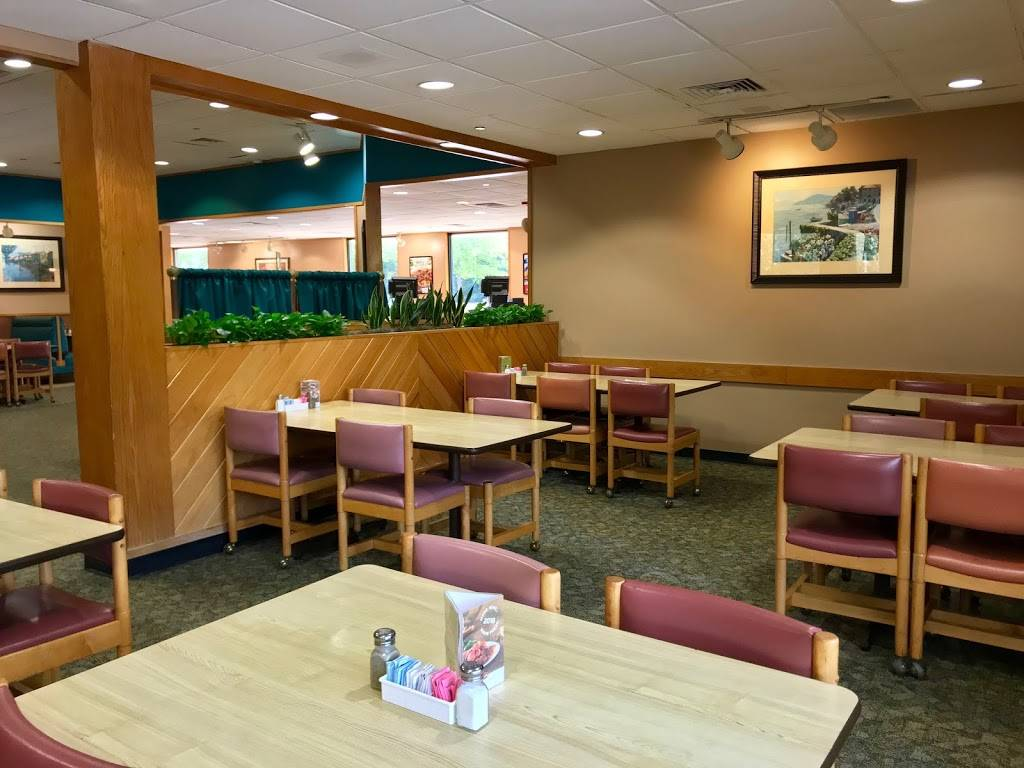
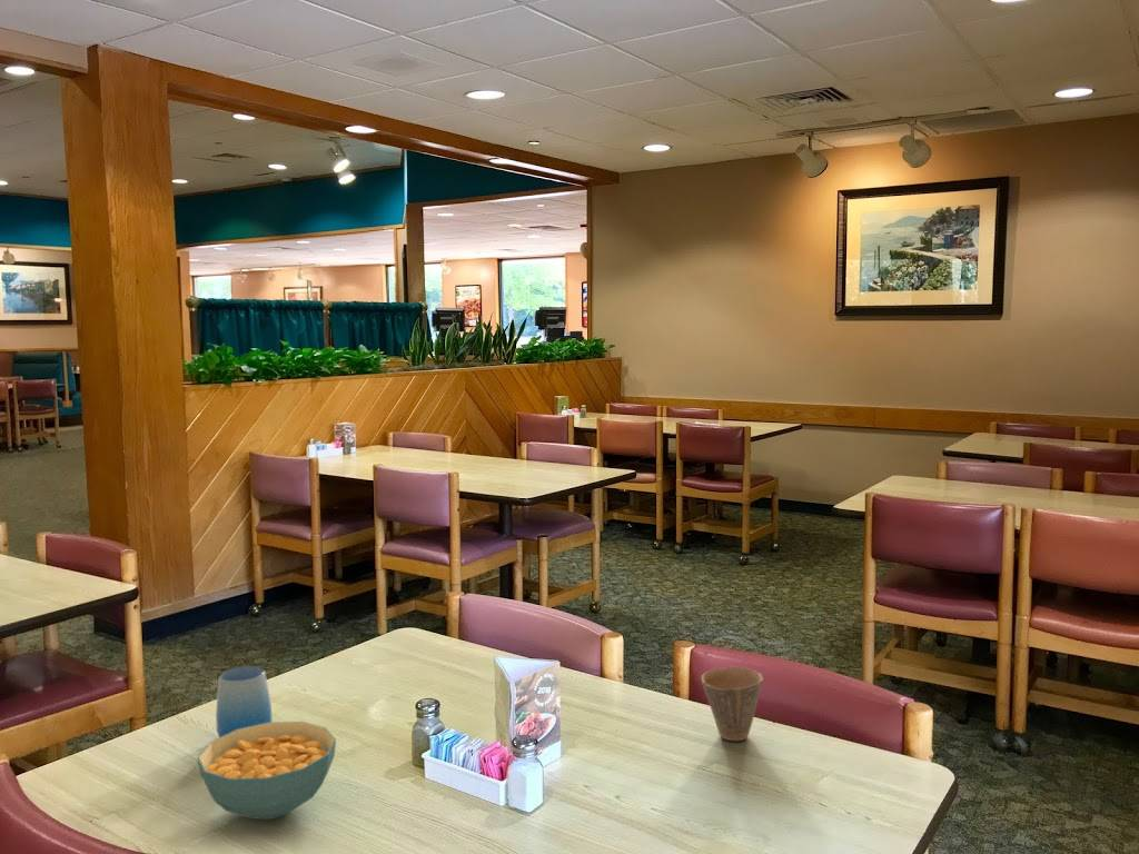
+ cereal bowl [196,721,337,821]
+ cup [215,665,274,737]
+ cup [701,666,764,742]
